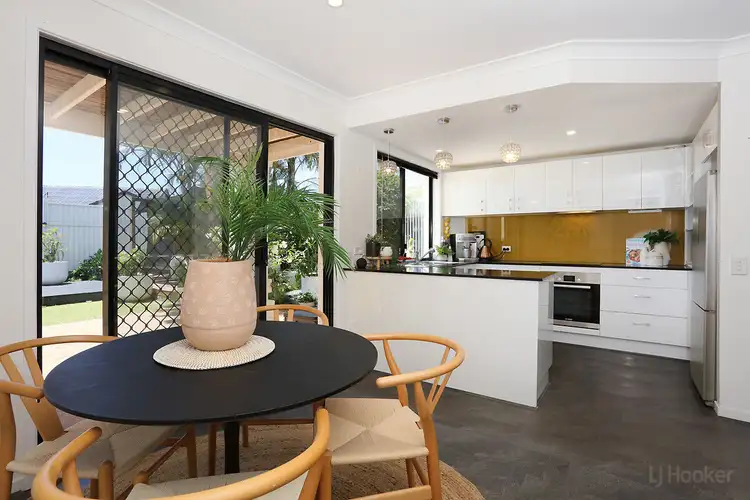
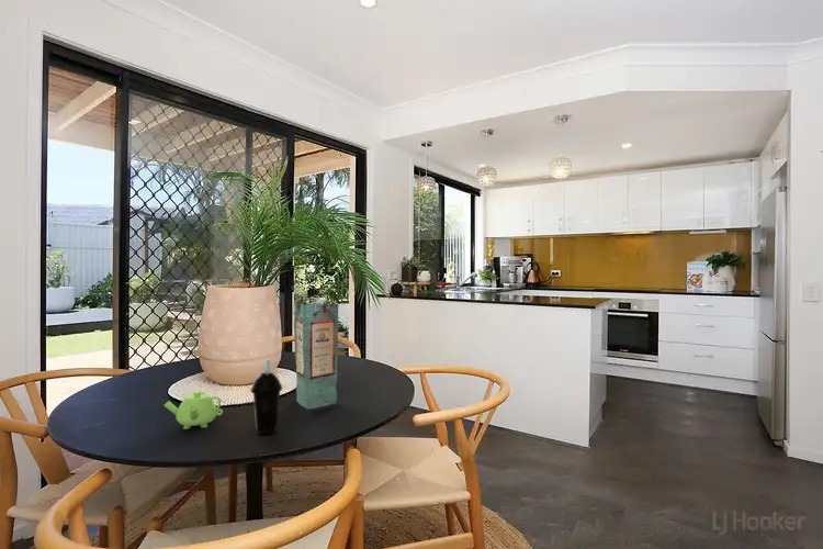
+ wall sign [293,302,339,411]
+ teapot [162,391,224,430]
+ cup [249,359,283,436]
